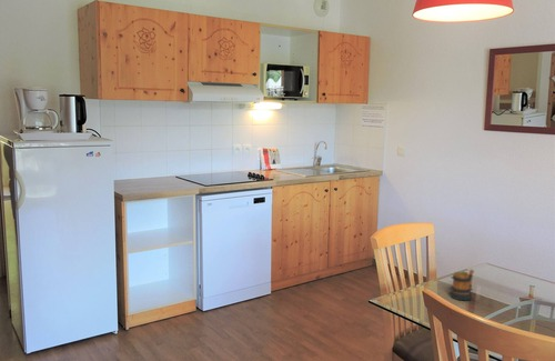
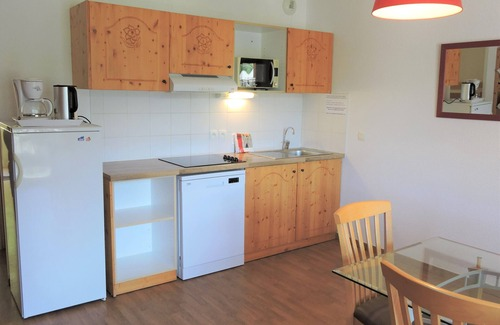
- mug [448,269,475,301]
